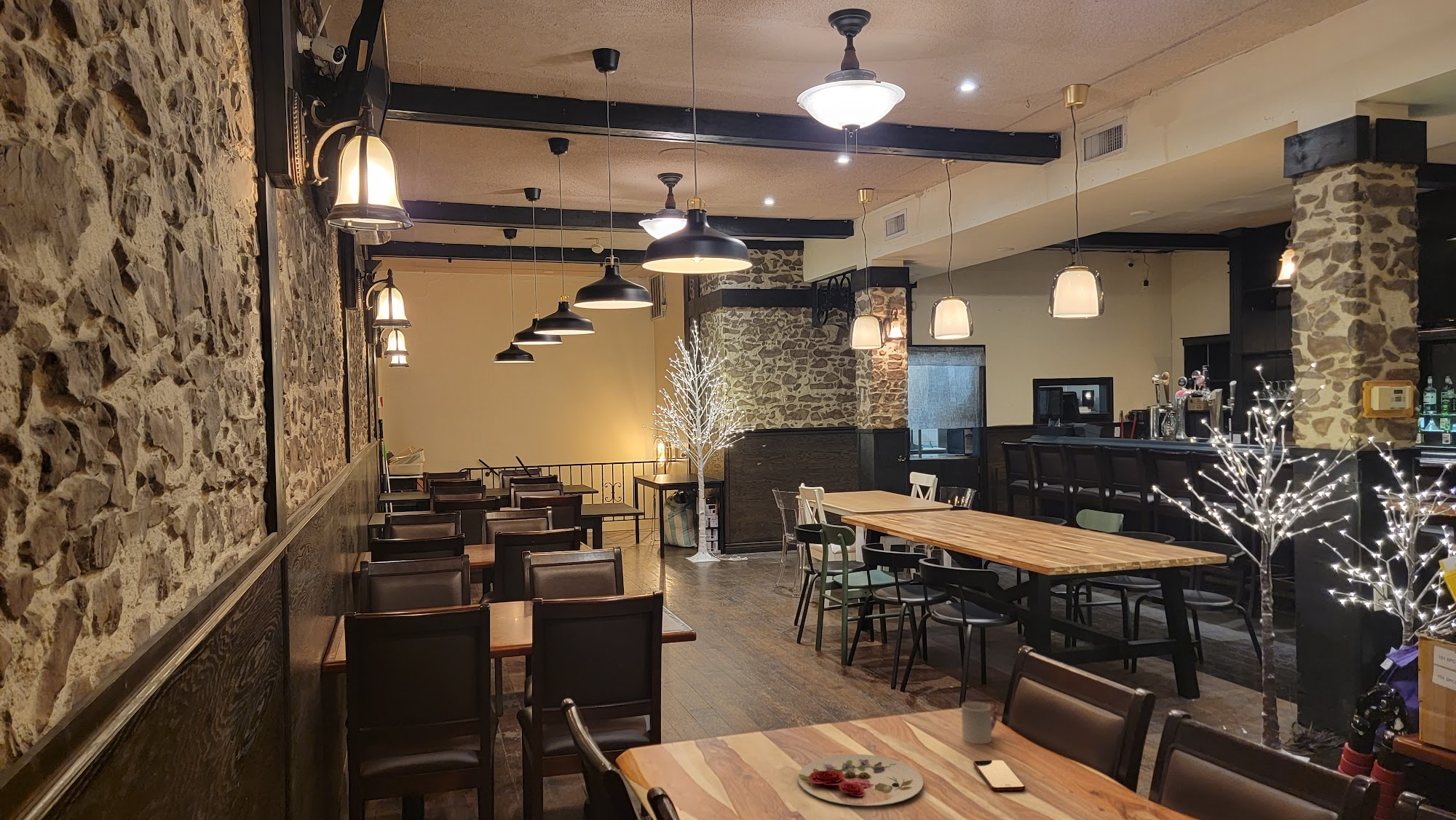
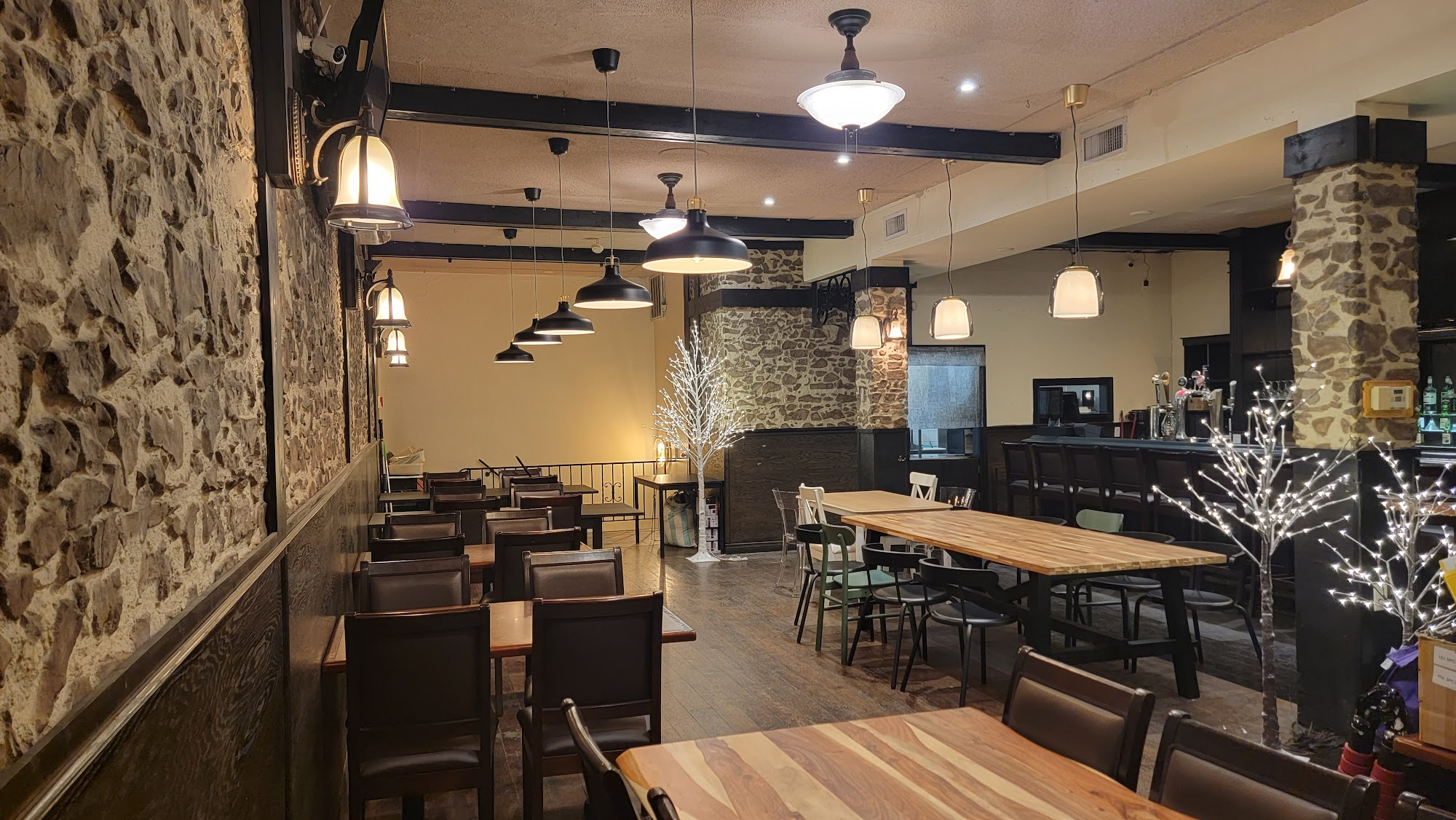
- smartphone [973,760,1026,792]
- cup [961,701,999,744]
- plate [797,754,925,807]
